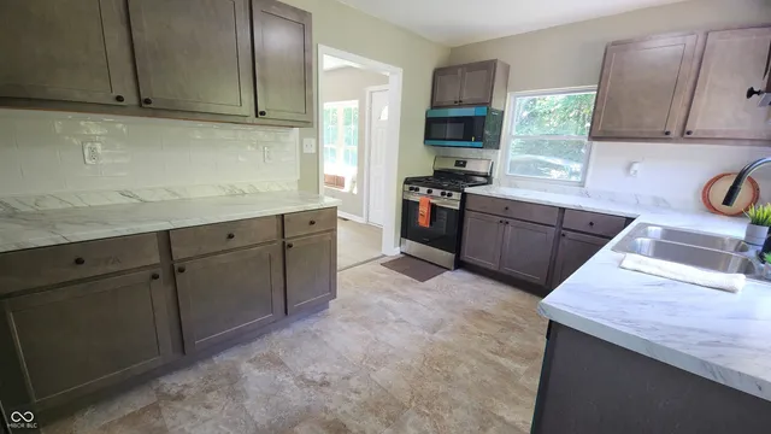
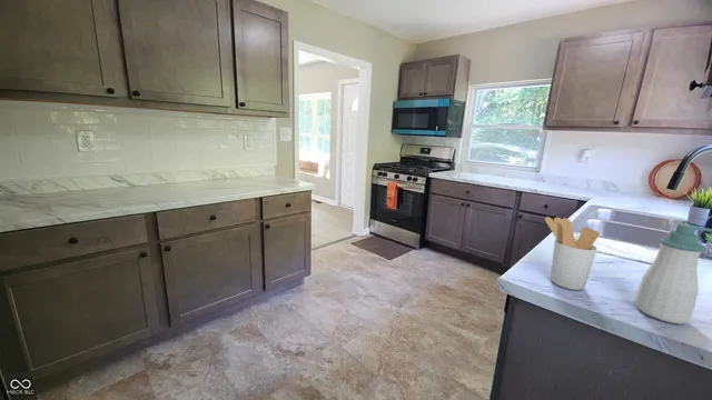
+ soap bottle [634,222,712,326]
+ utensil holder [544,216,601,291]
